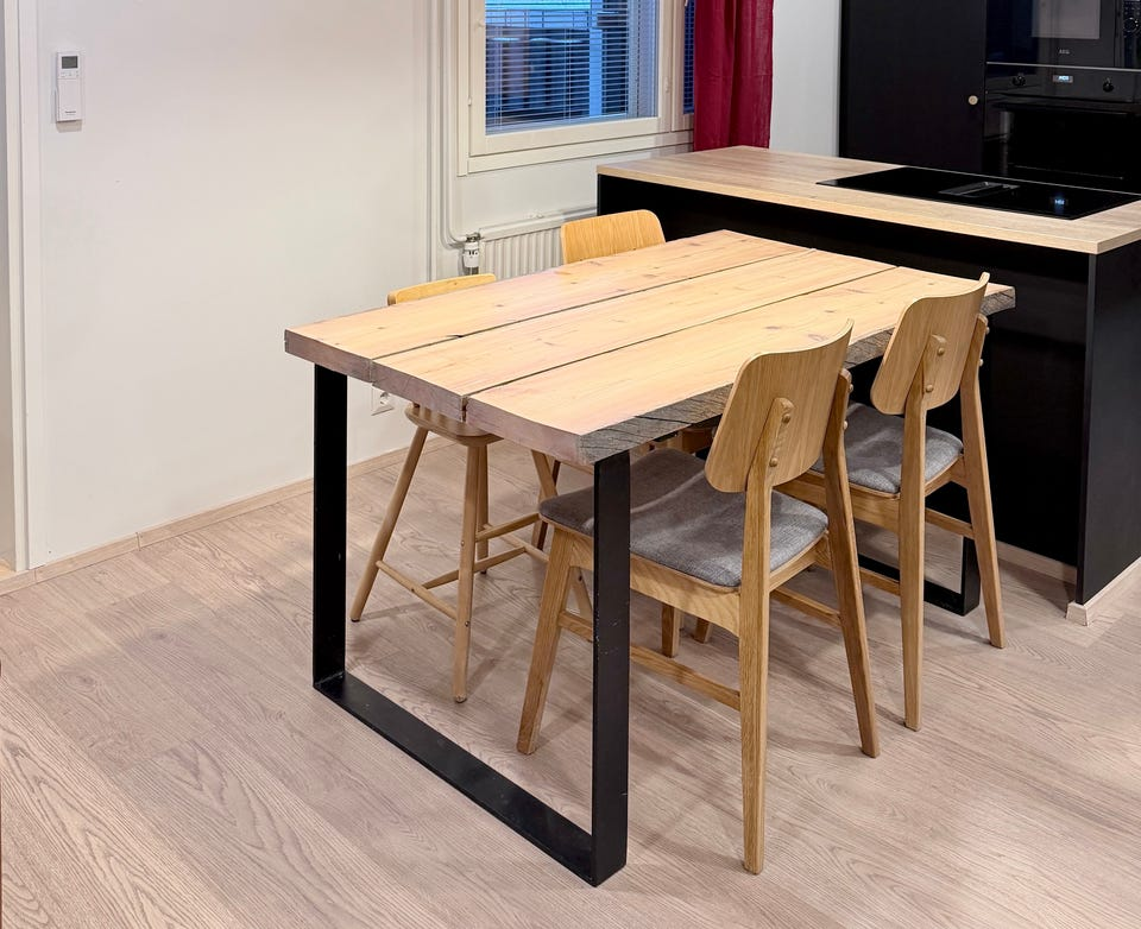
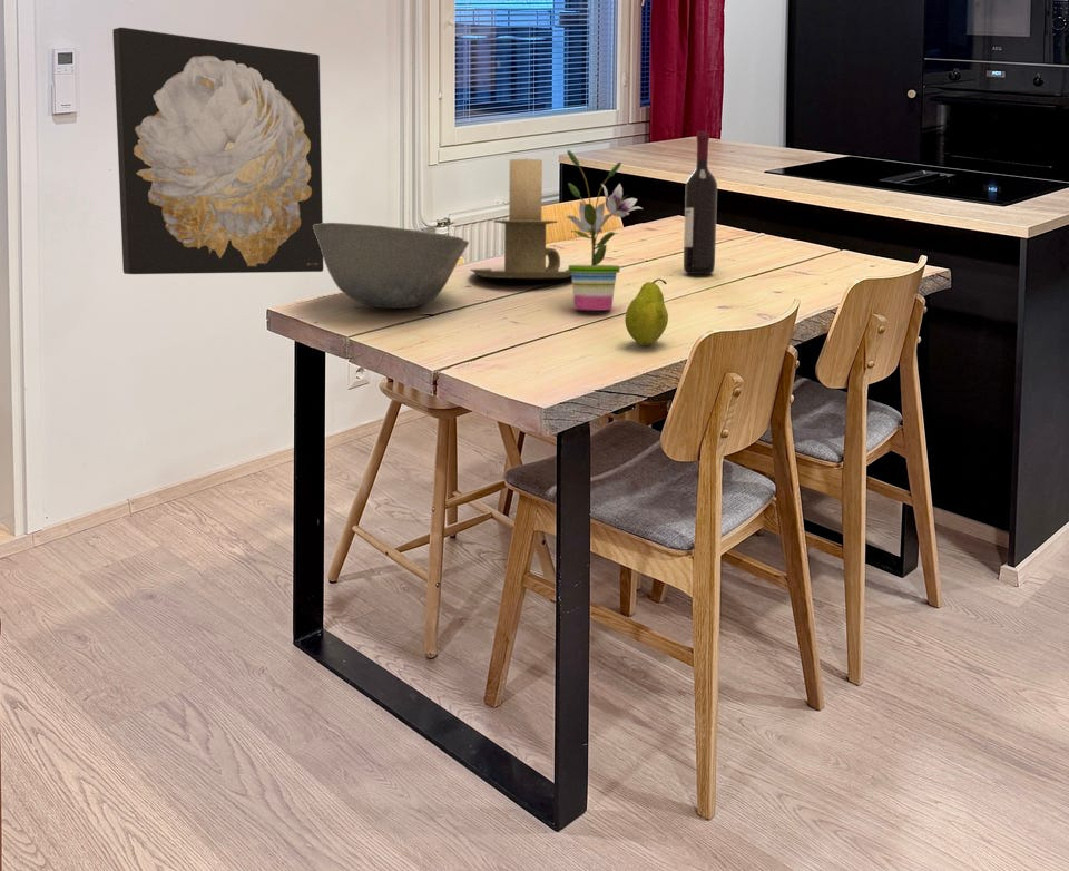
+ wine bottle [683,130,718,275]
+ candle holder [469,157,571,280]
+ fruit [624,277,669,346]
+ potted plant [565,149,644,311]
+ wall art [111,27,324,275]
+ bowl [313,222,470,310]
